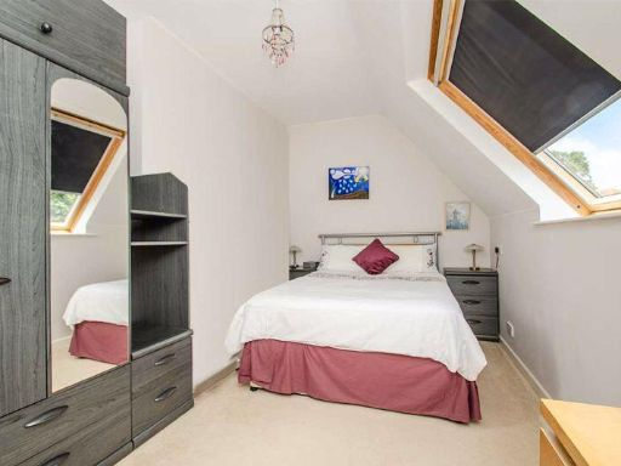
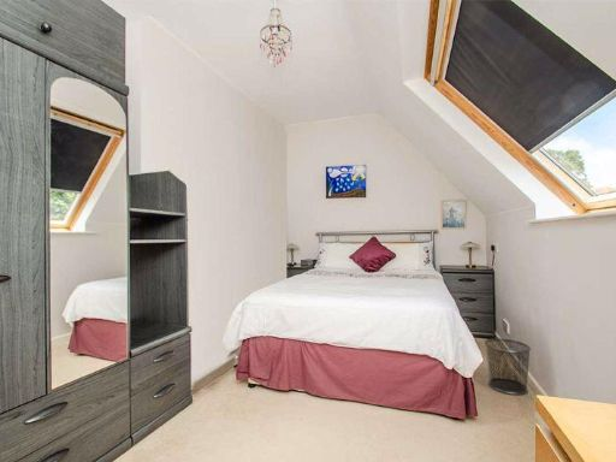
+ waste bin [484,337,532,396]
